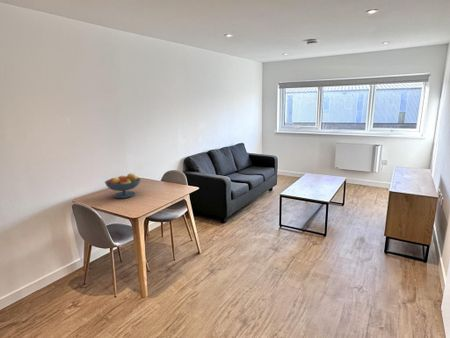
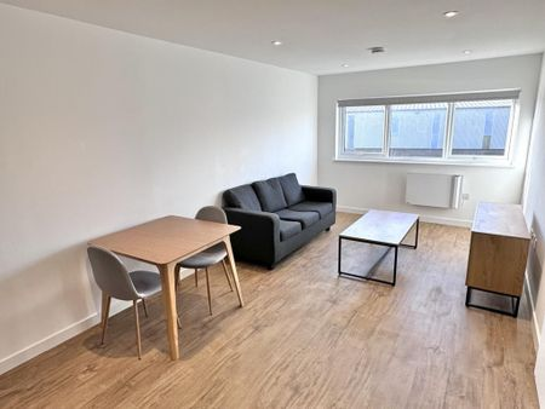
- fruit bowl [104,172,142,199]
